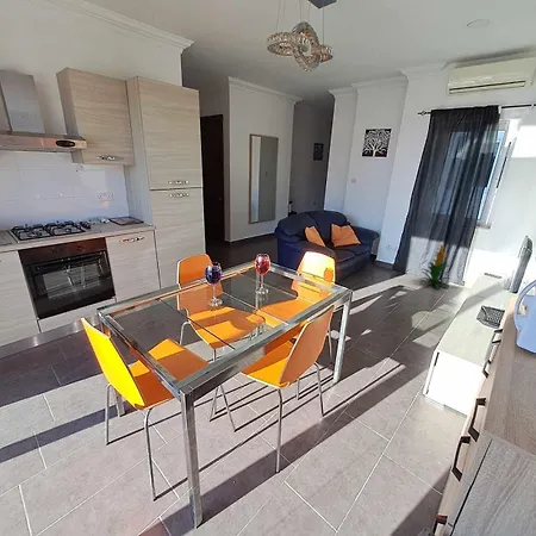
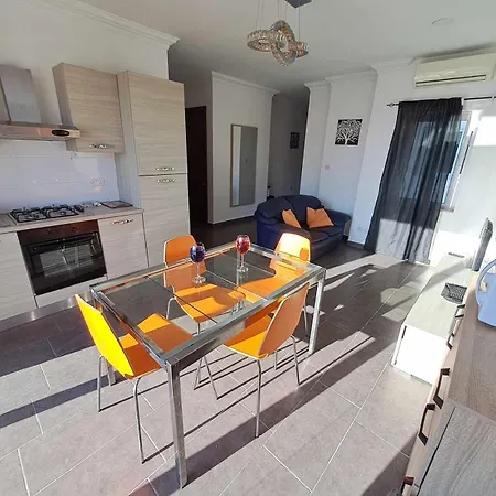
- indoor plant [418,242,450,289]
